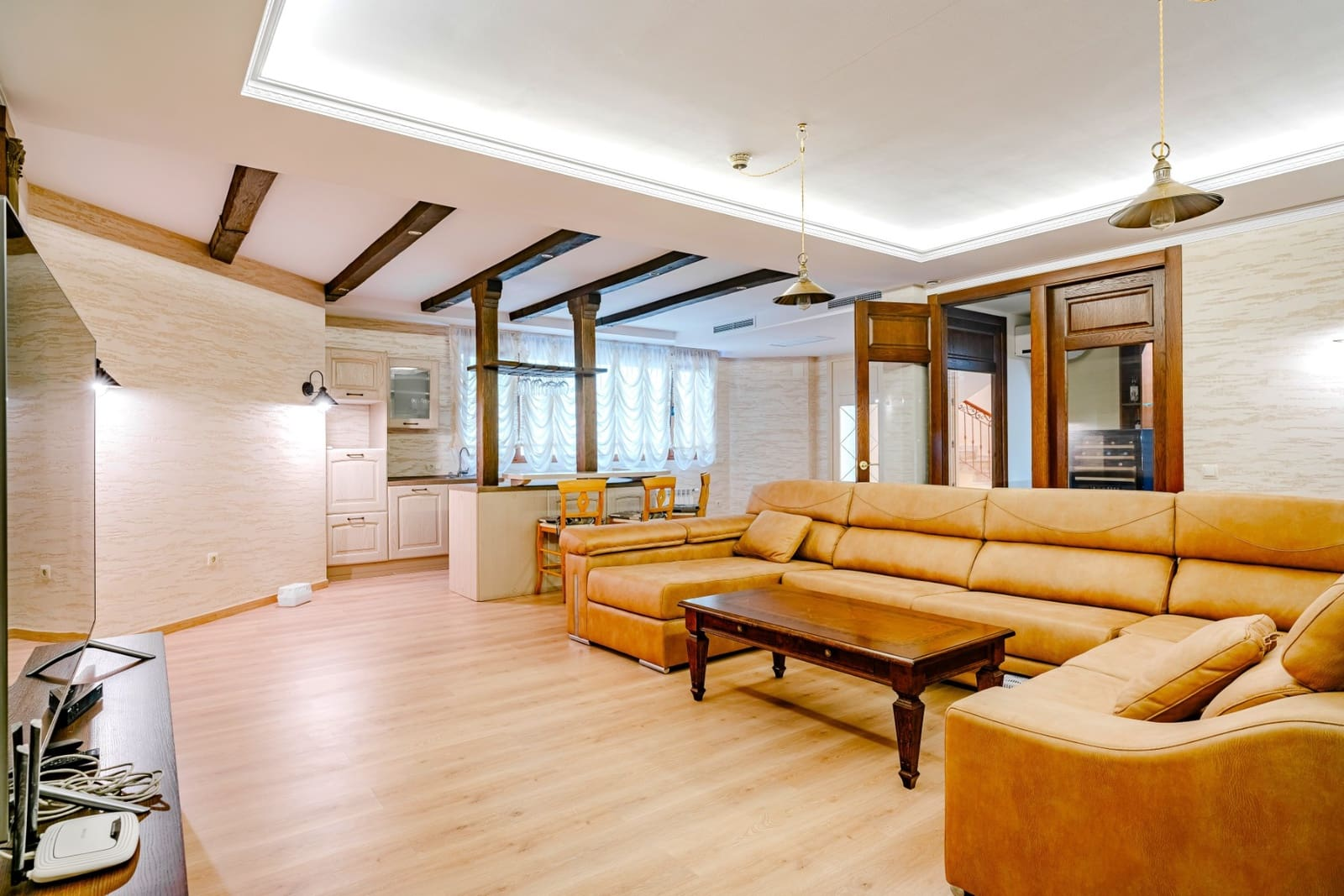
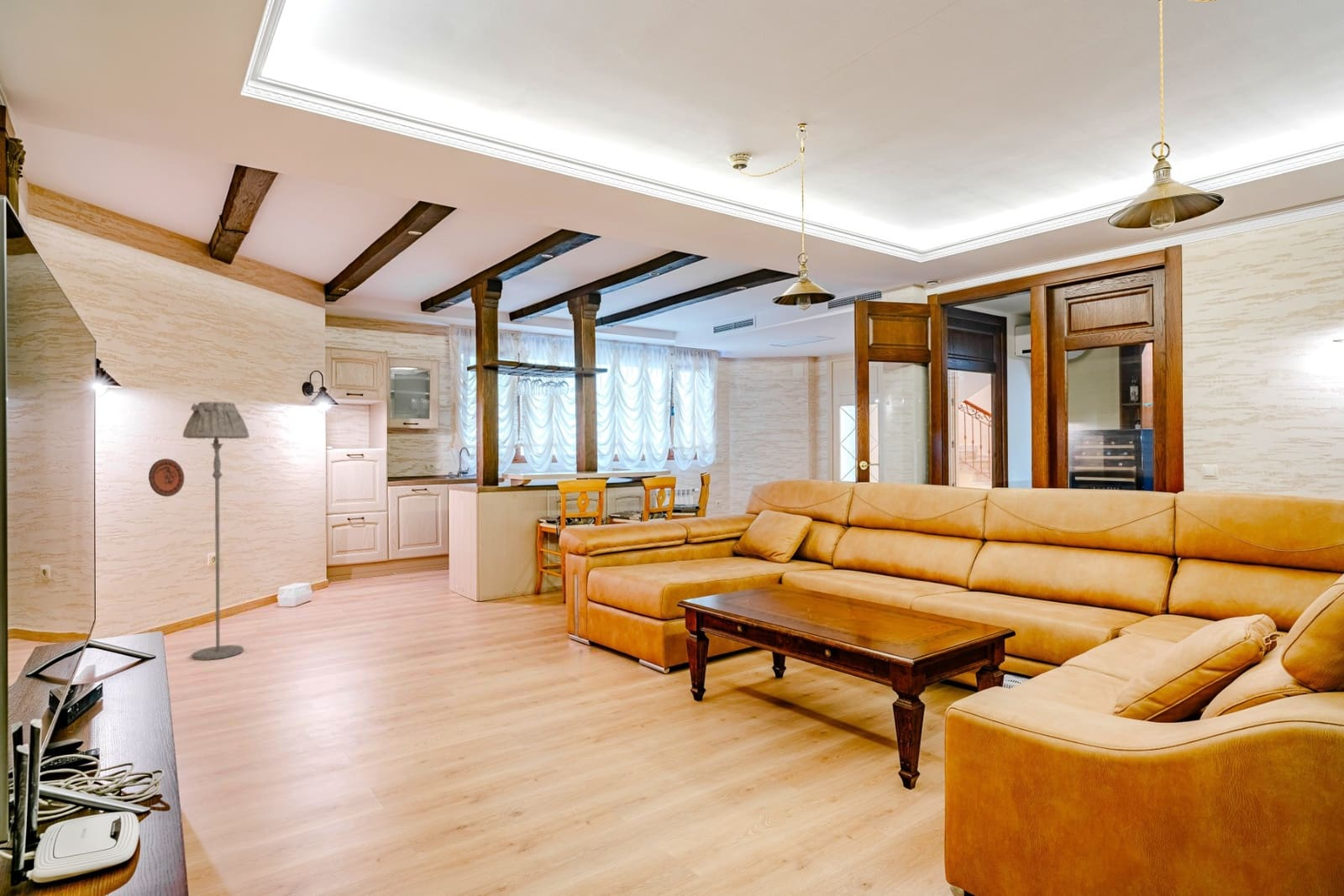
+ floor lamp [182,401,250,661]
+ decorative plate [148,458,185,497]
